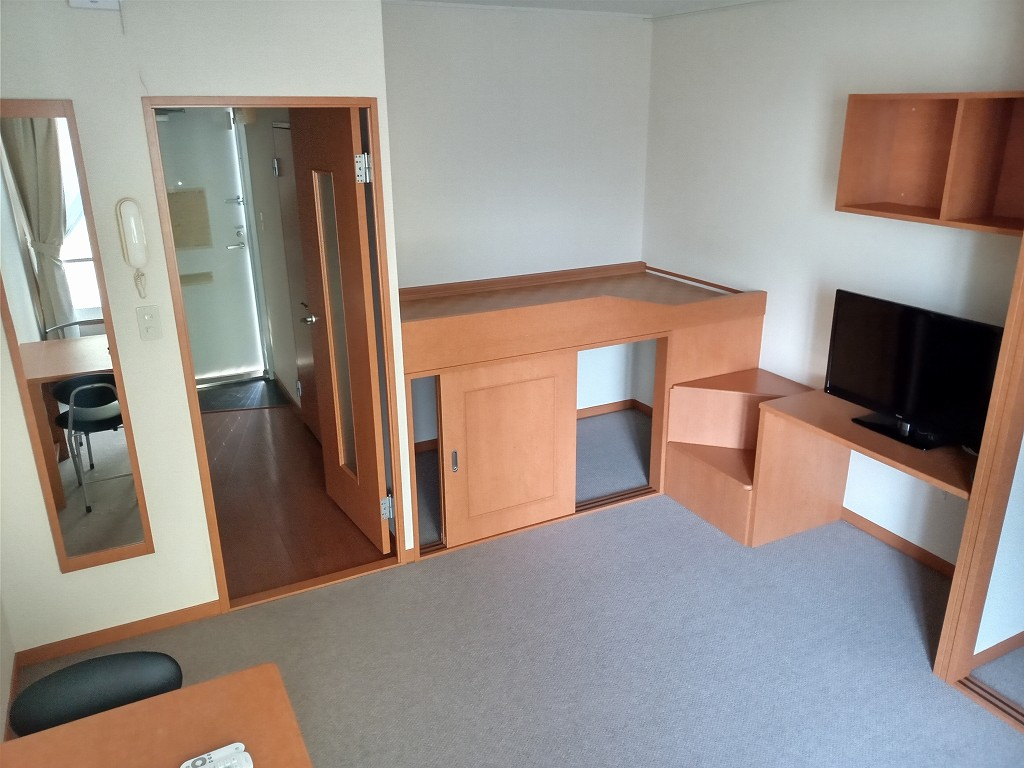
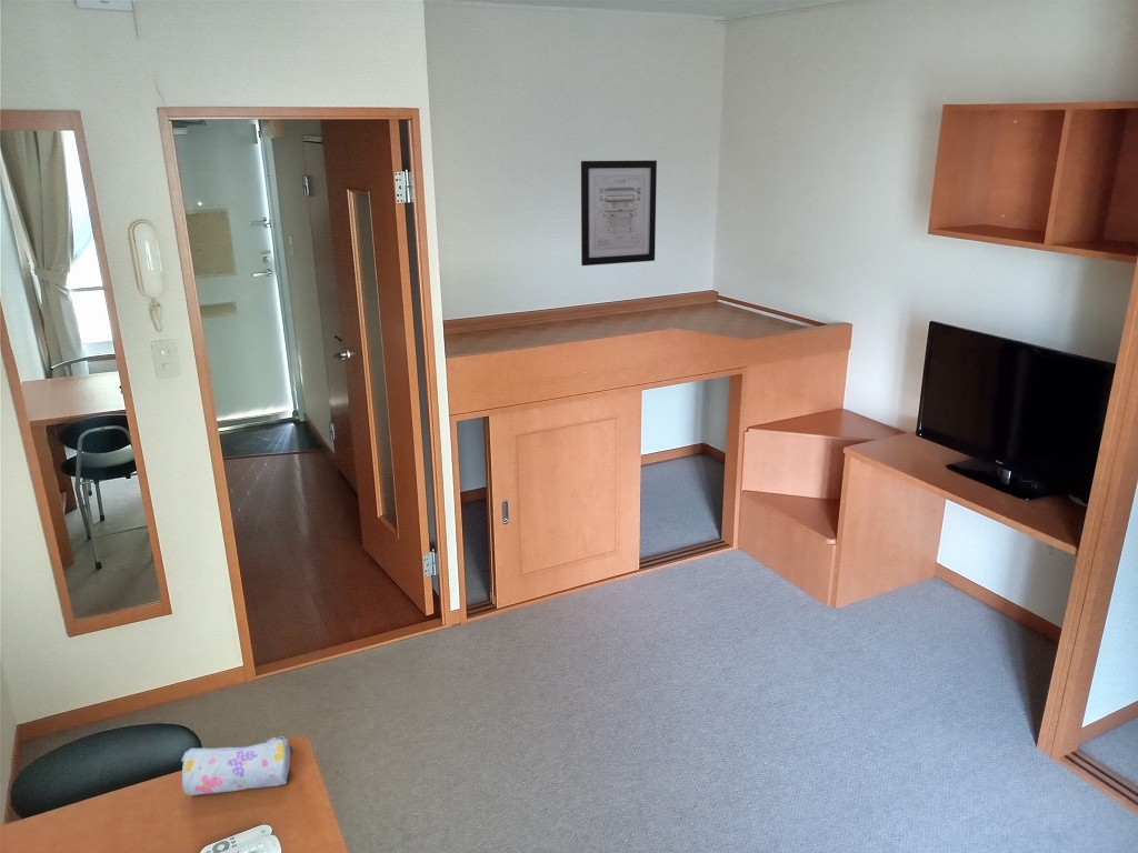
+ wall art [580,160,658,267]
+ pencil case [180,735,293,796]
